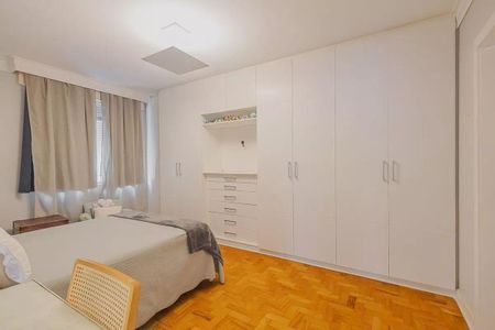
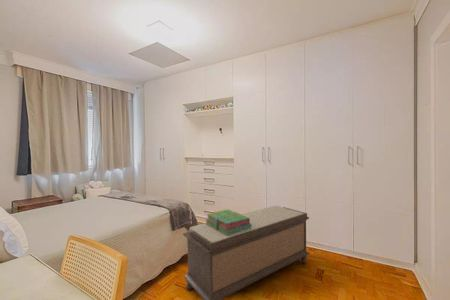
+ bench [182,205,311,300]
+ stack of books [204,208,252,235]
